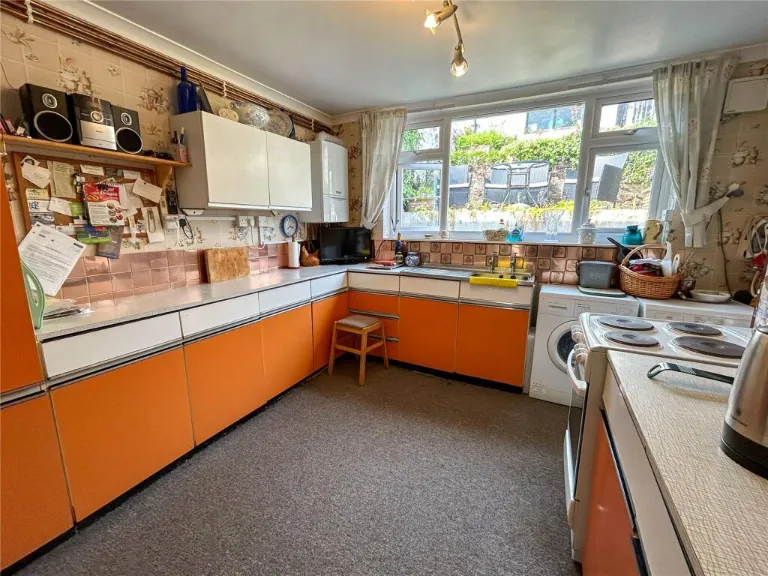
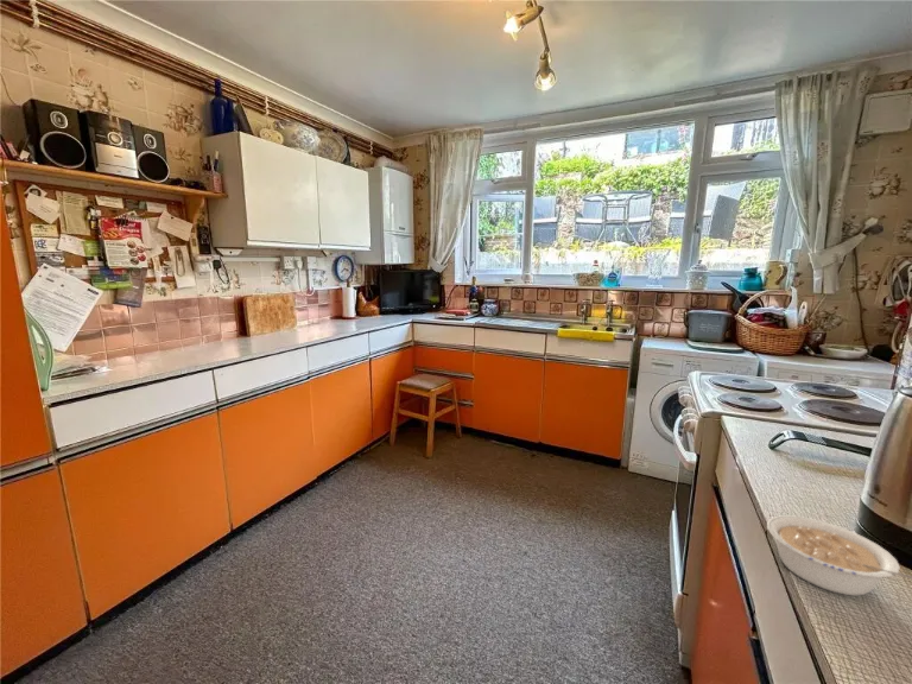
+ legume [766,514,912,597]
